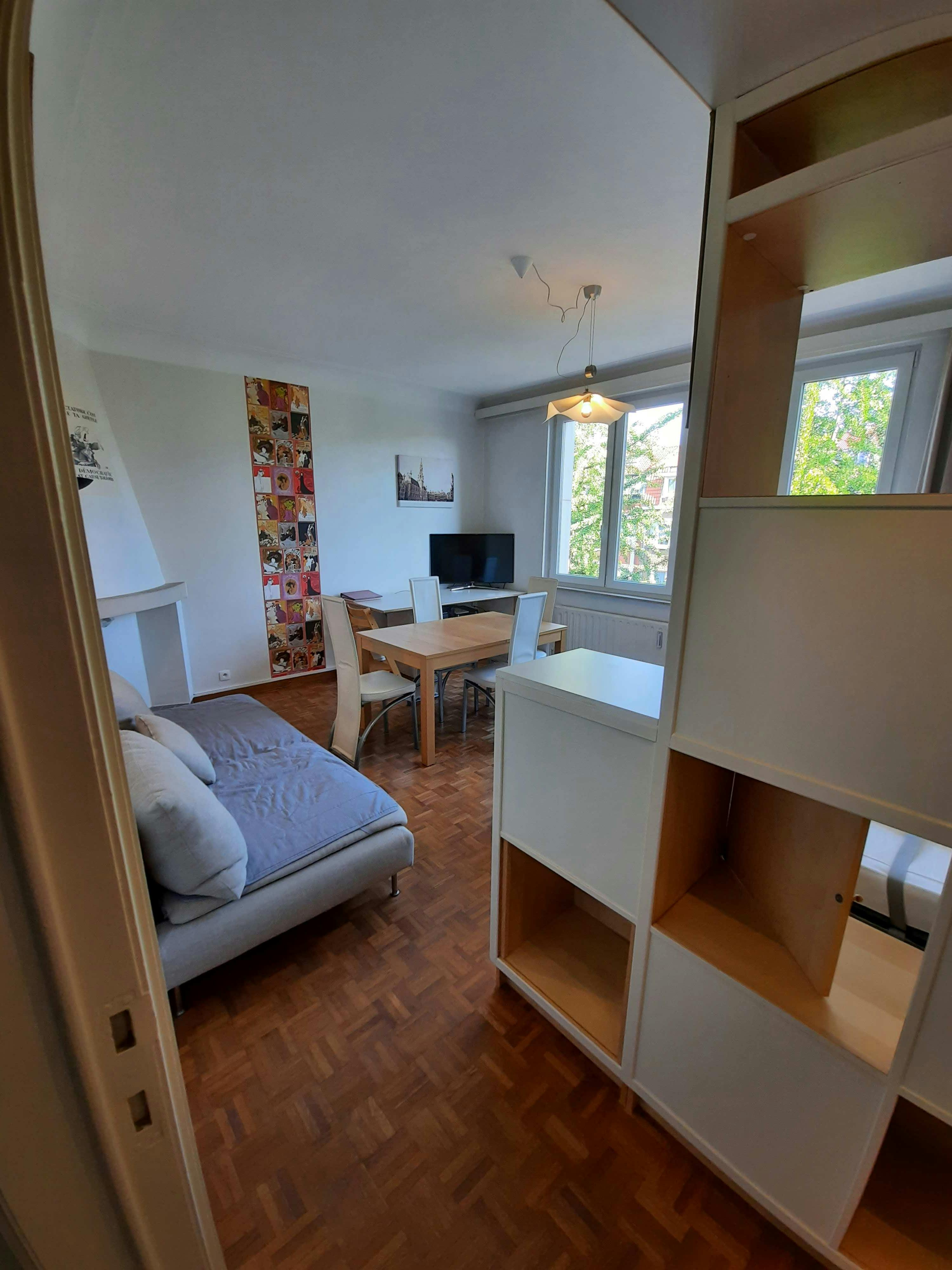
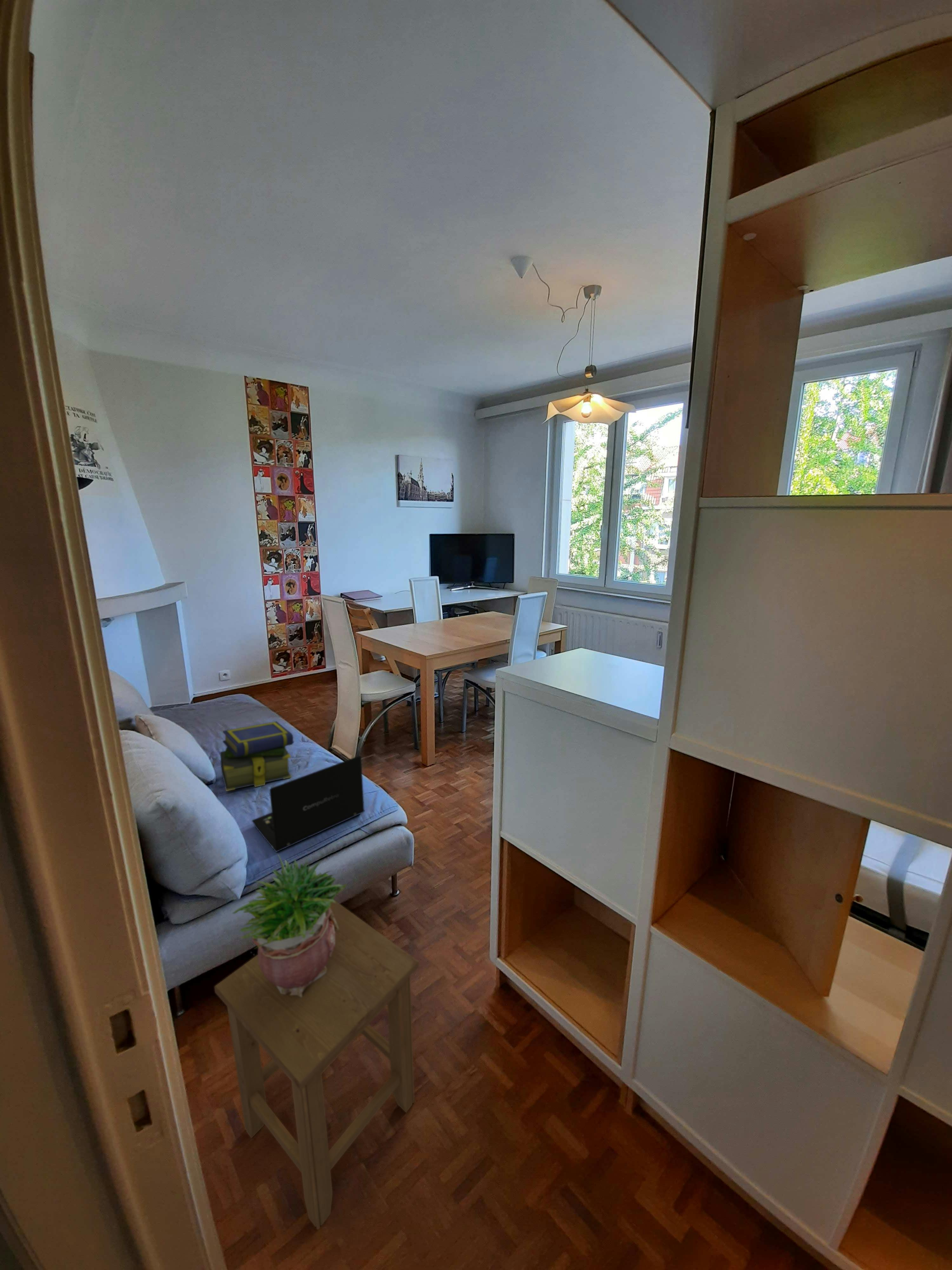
+ potted plant [231,854,347,1006]
+ laptop [252,755,365,852]
+ stool [214,899,420,1230]
+ stack of books [220,721,294,792]
